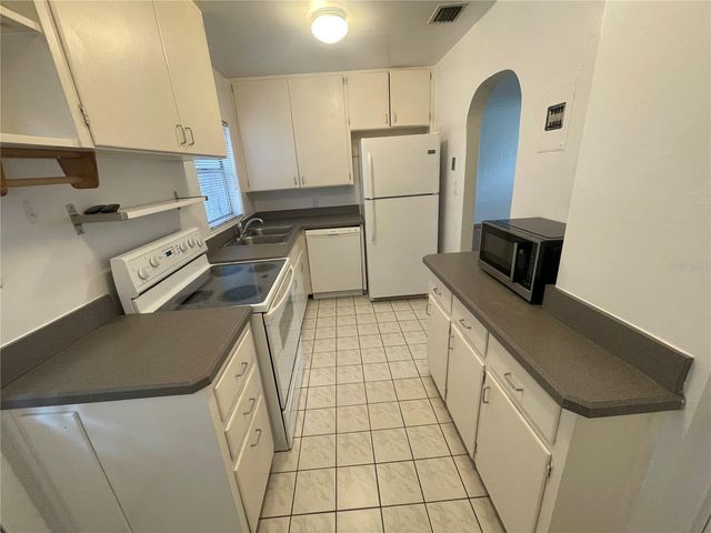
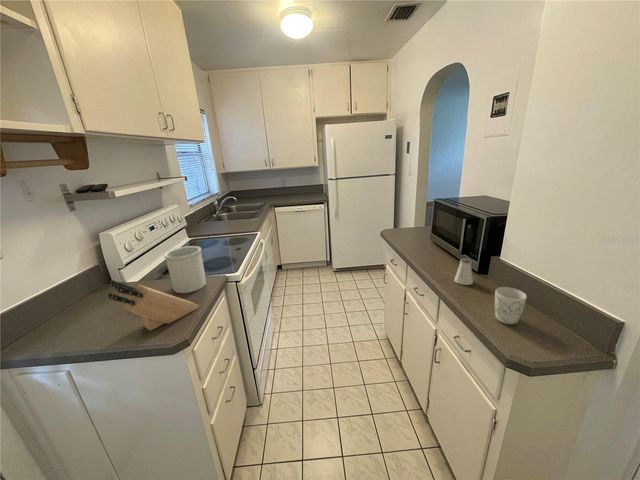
+ knife block [107,279,200,332]
+ mug [494,286,528,325]
+ utensil holder [163,245,207,294]
+ saltshaker [453,257,474,286]
